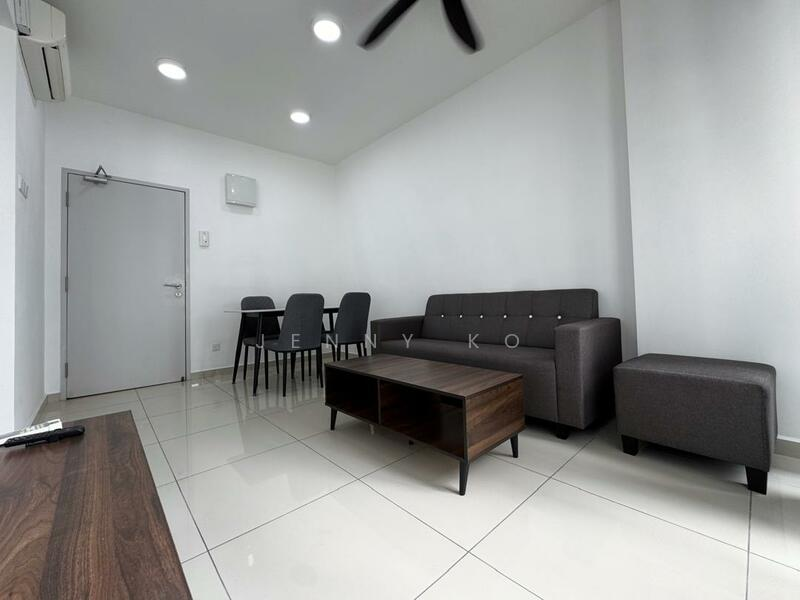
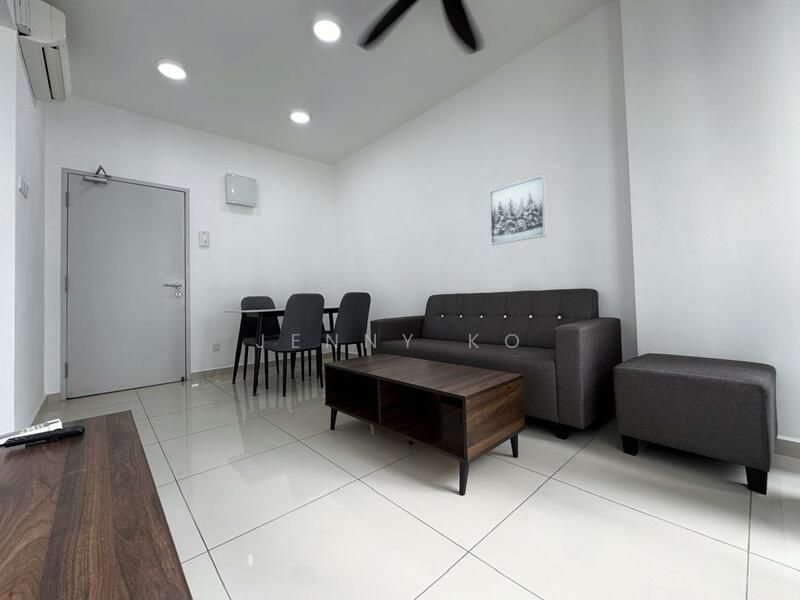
+ wall art [488,174,548,246]
